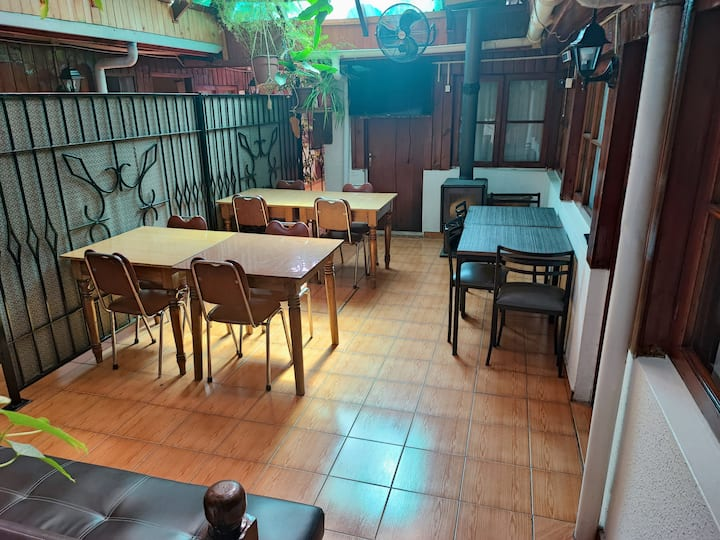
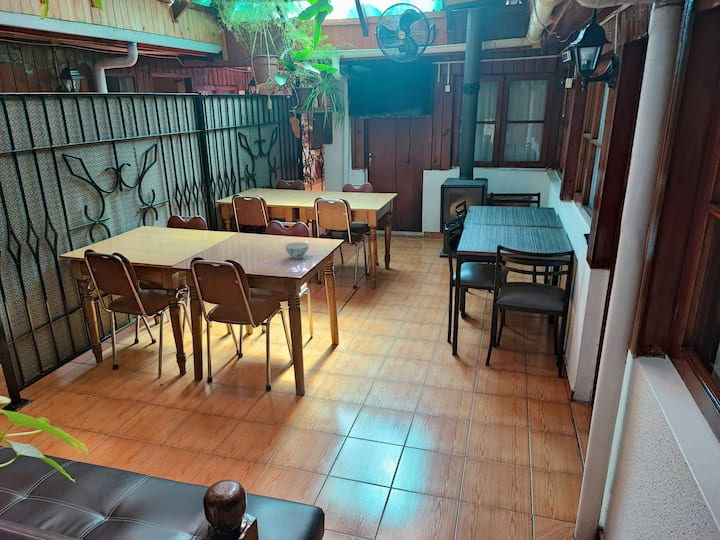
+ chinaware [284,241,310,259]
